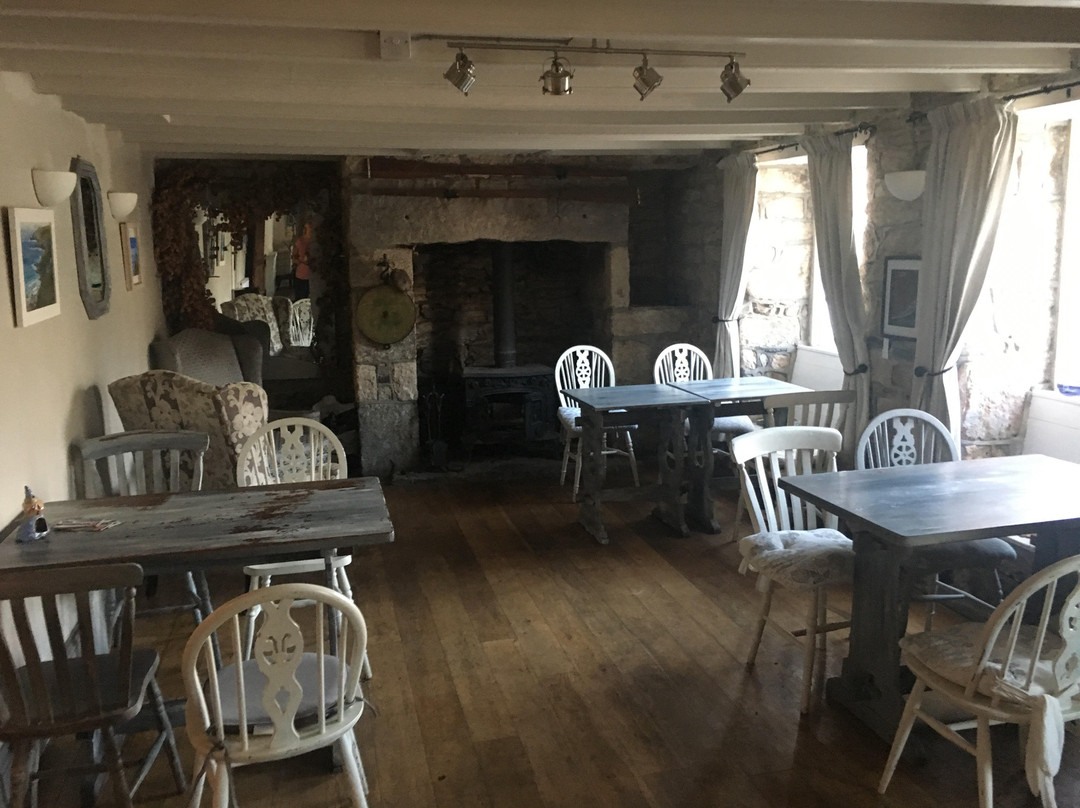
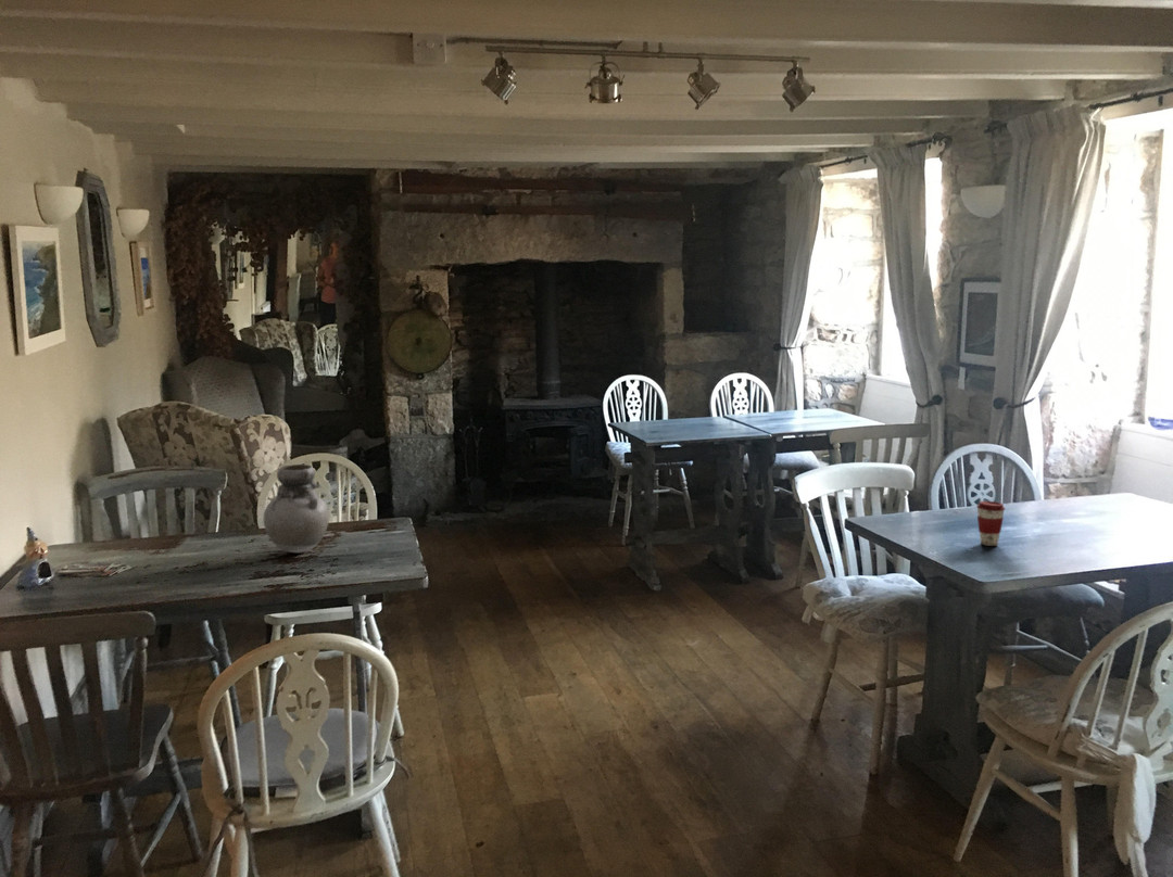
+ vase [263,463,330,554]
+ coffee cup [975,500,1006,547]
